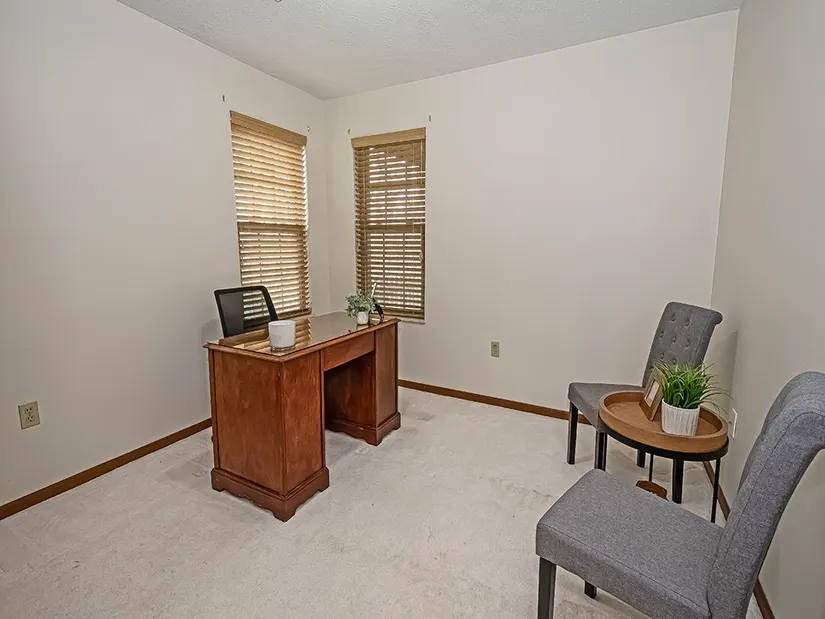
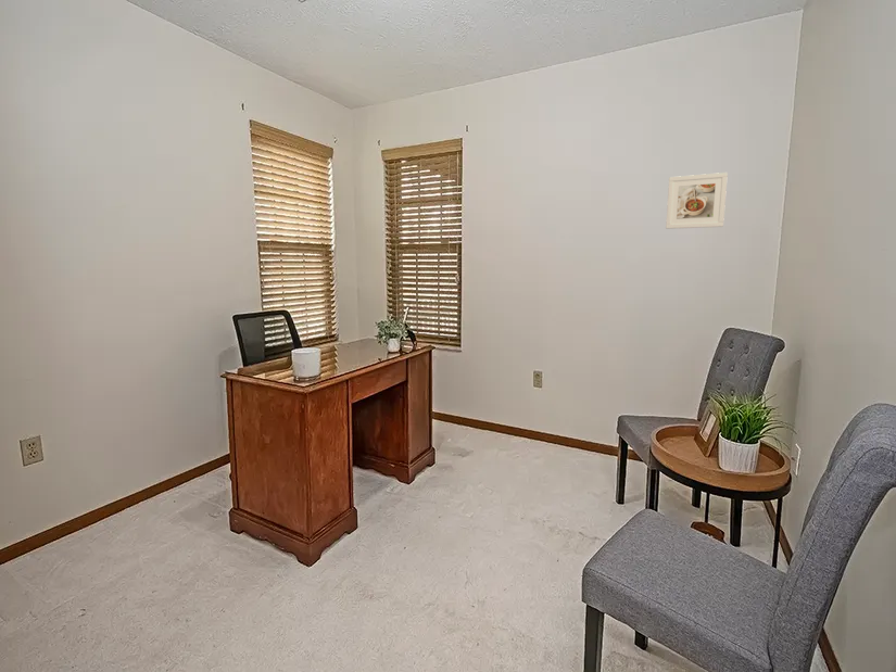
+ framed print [665,172,729,230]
